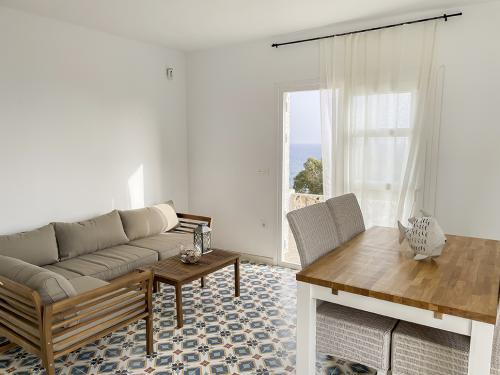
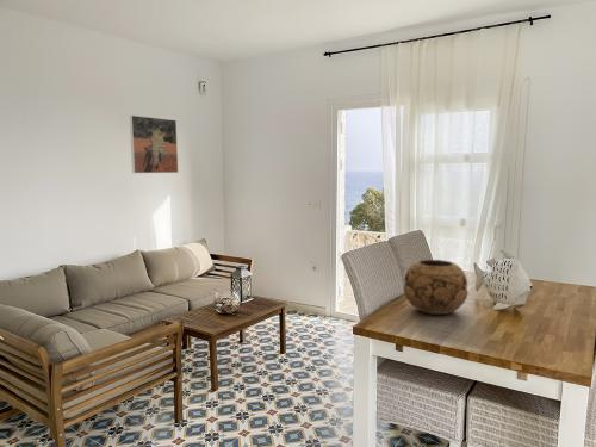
+ decorative bowl [403,259,470,316]
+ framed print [129,114,179,174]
